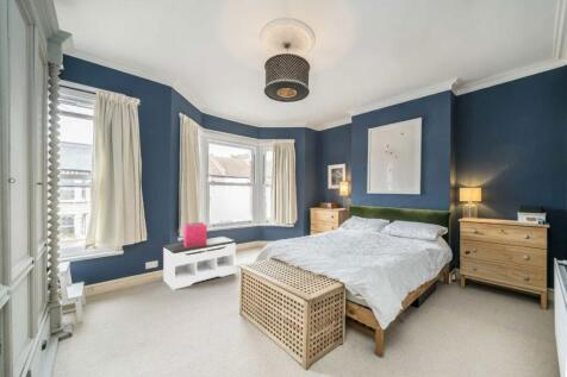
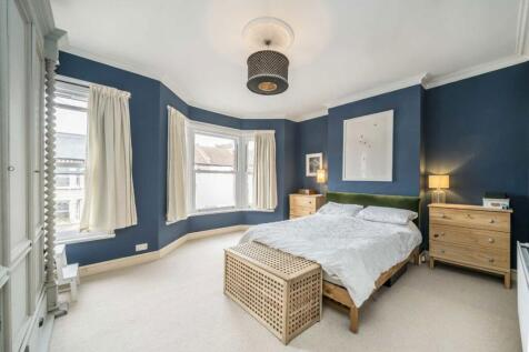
- storage bin [182,221,208,247]
- bench [162,235,237,291]
